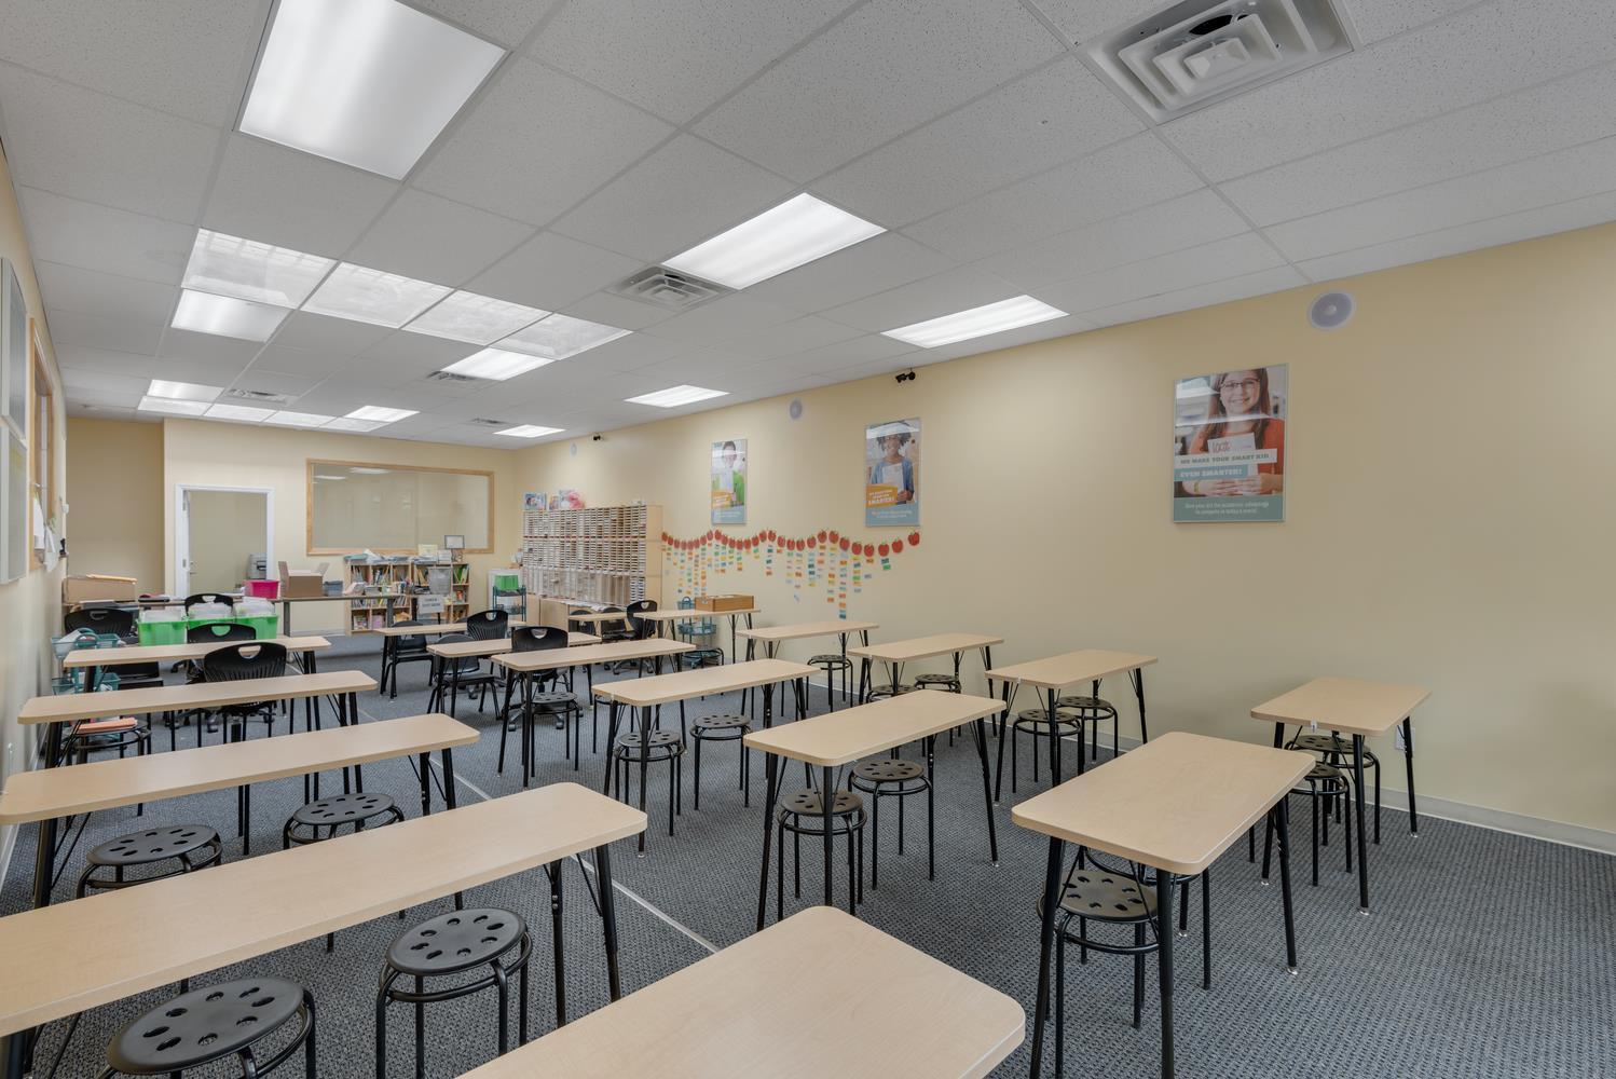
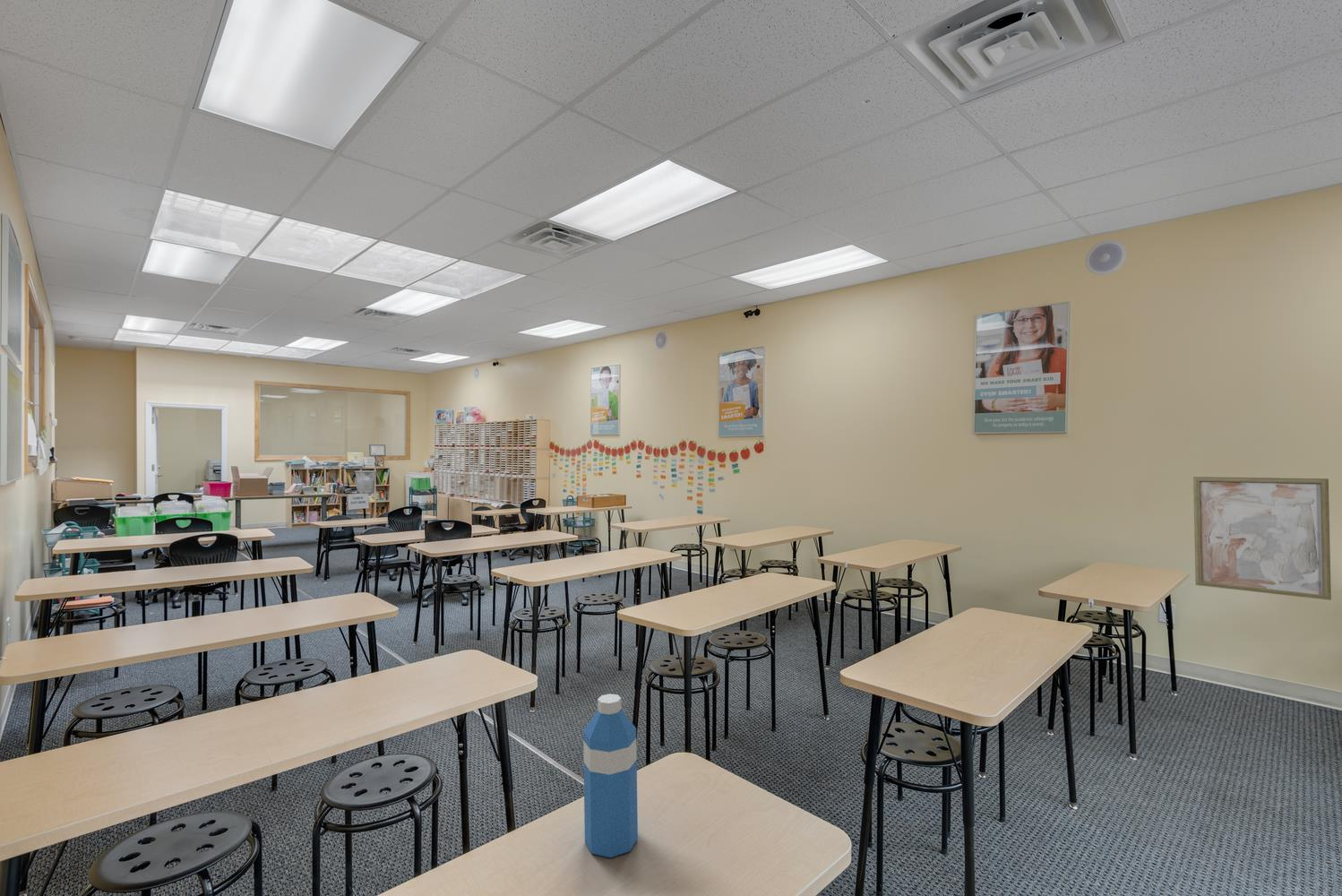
+ wall art [1192,476,1332,601]
+ water bottle [582,694,639,858]
